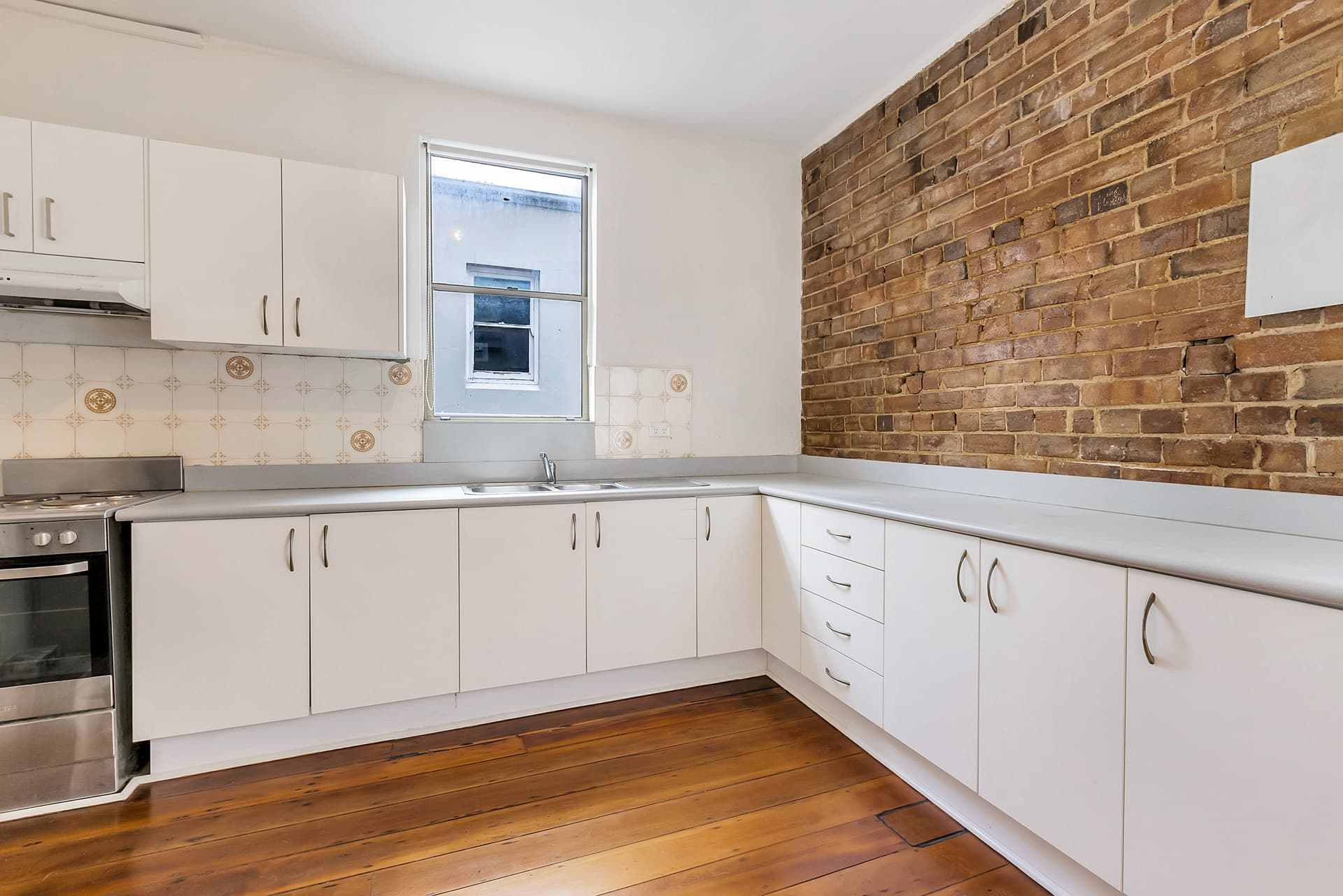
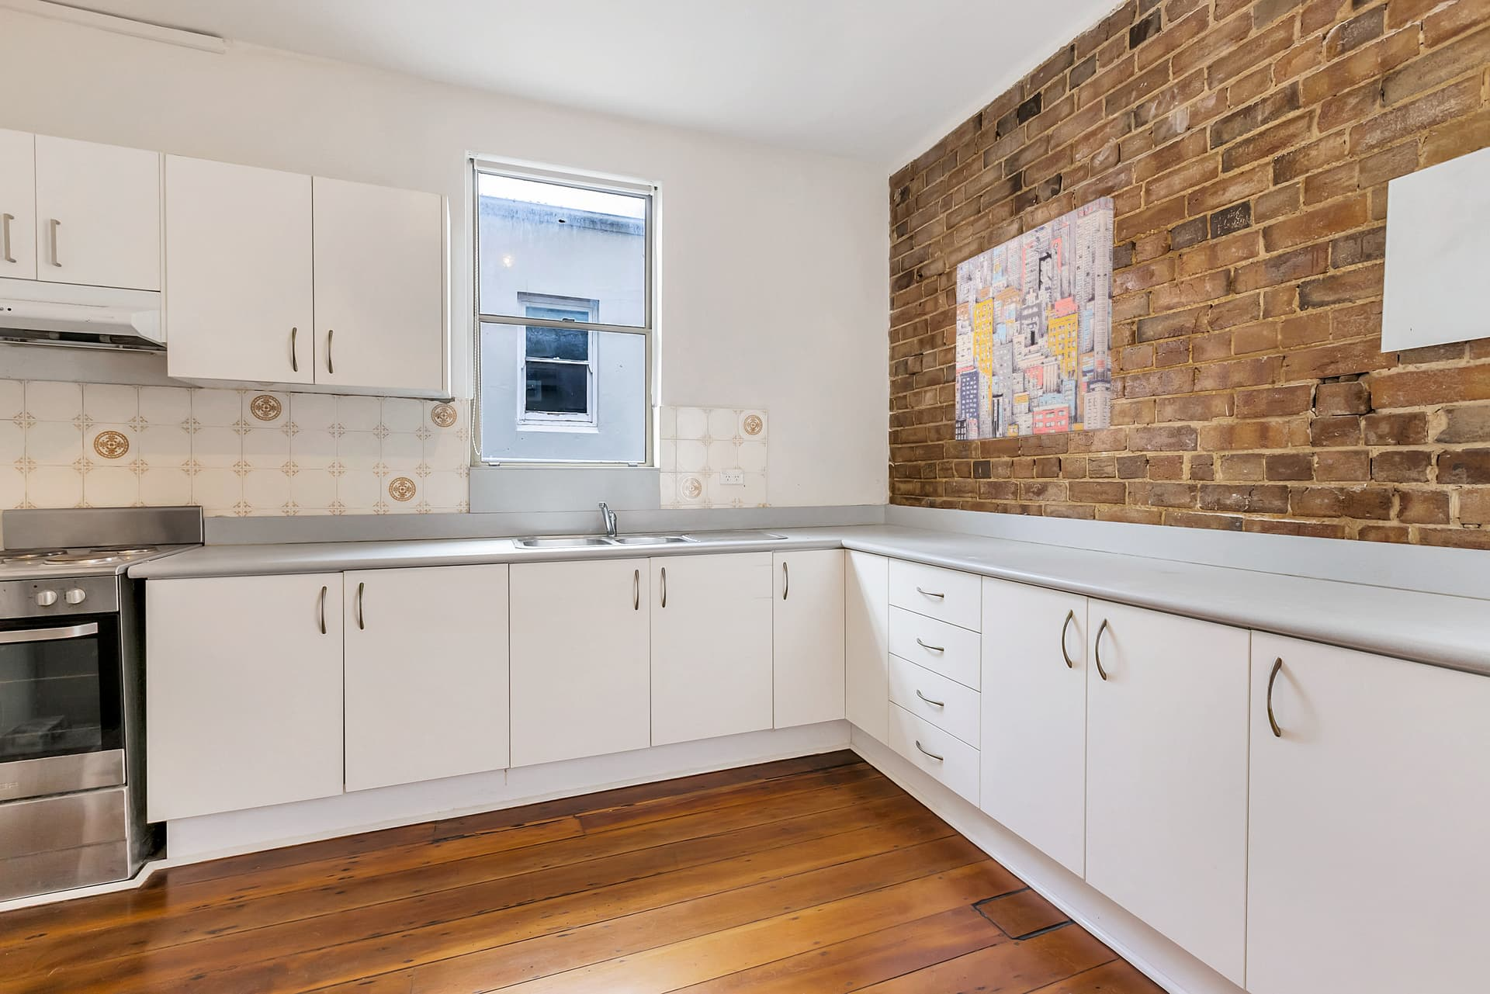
+ wall art [954,196,1114,443]
